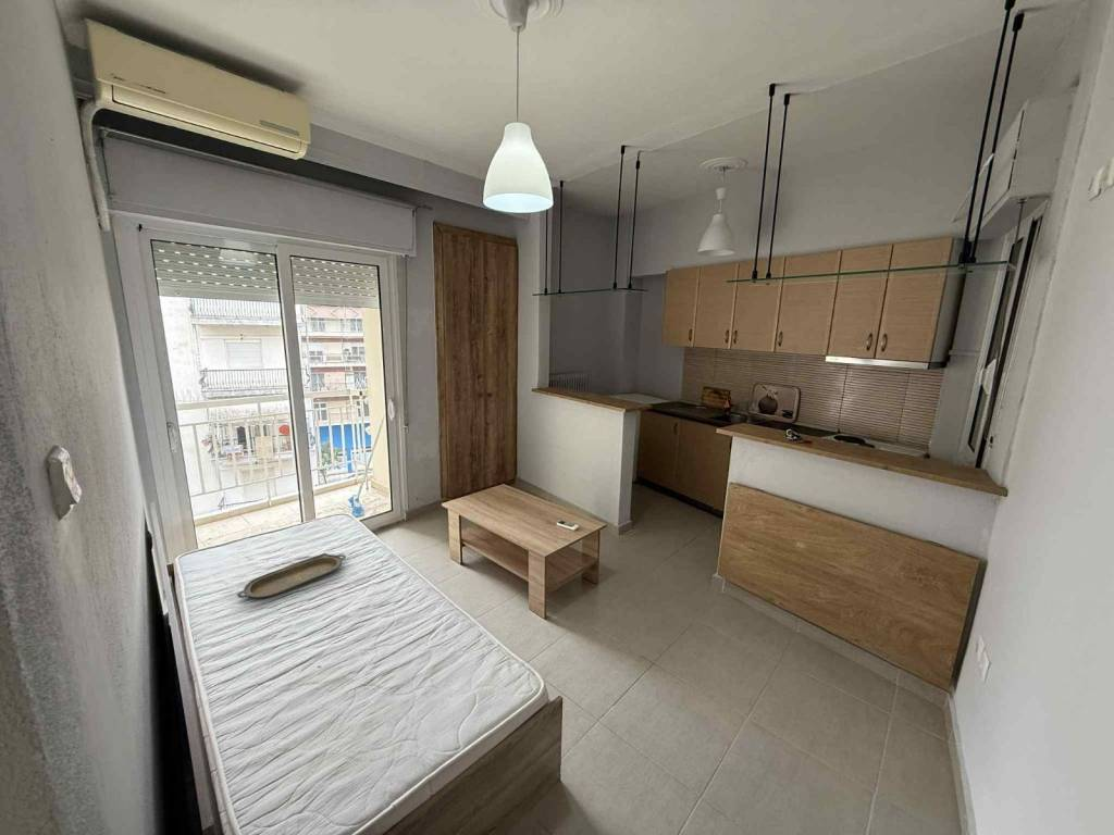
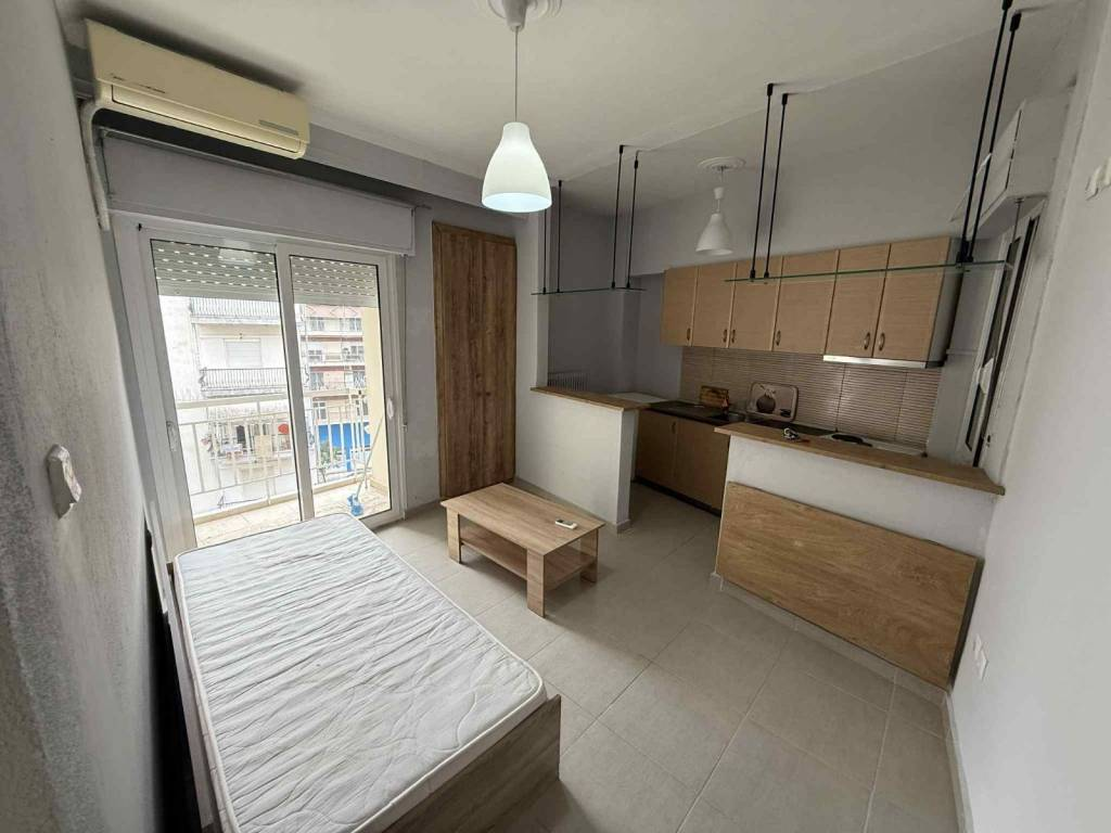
- serving tray [236,552,347,599]
